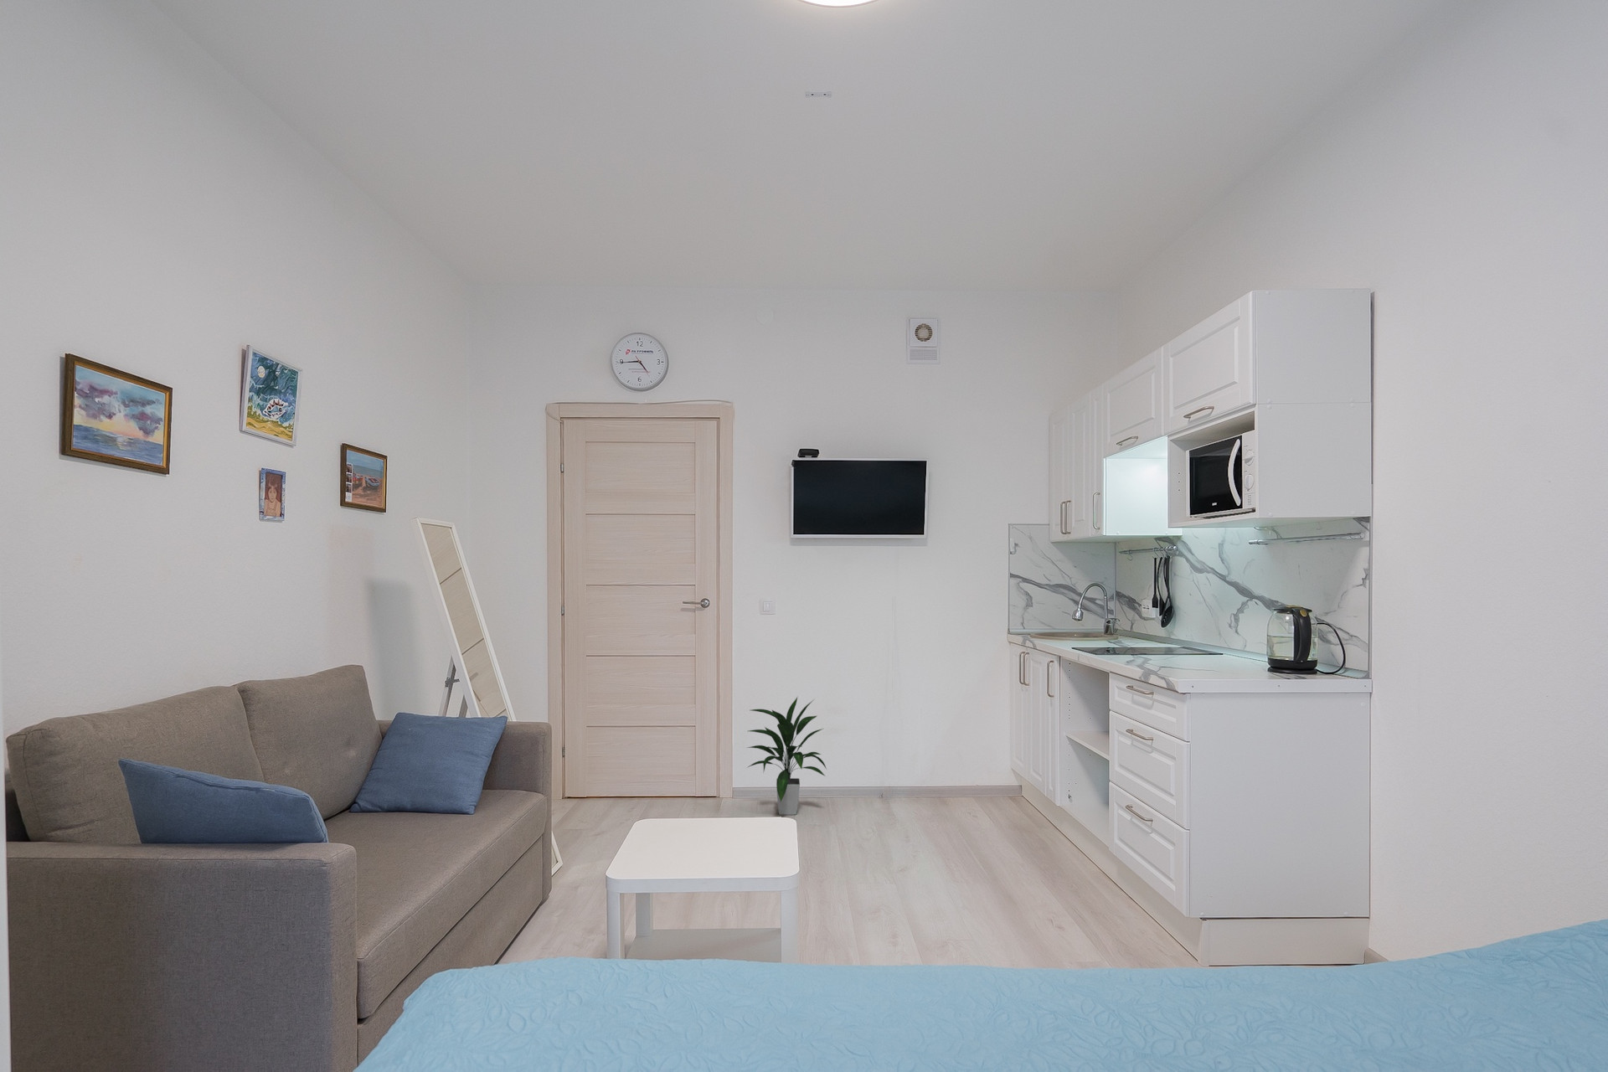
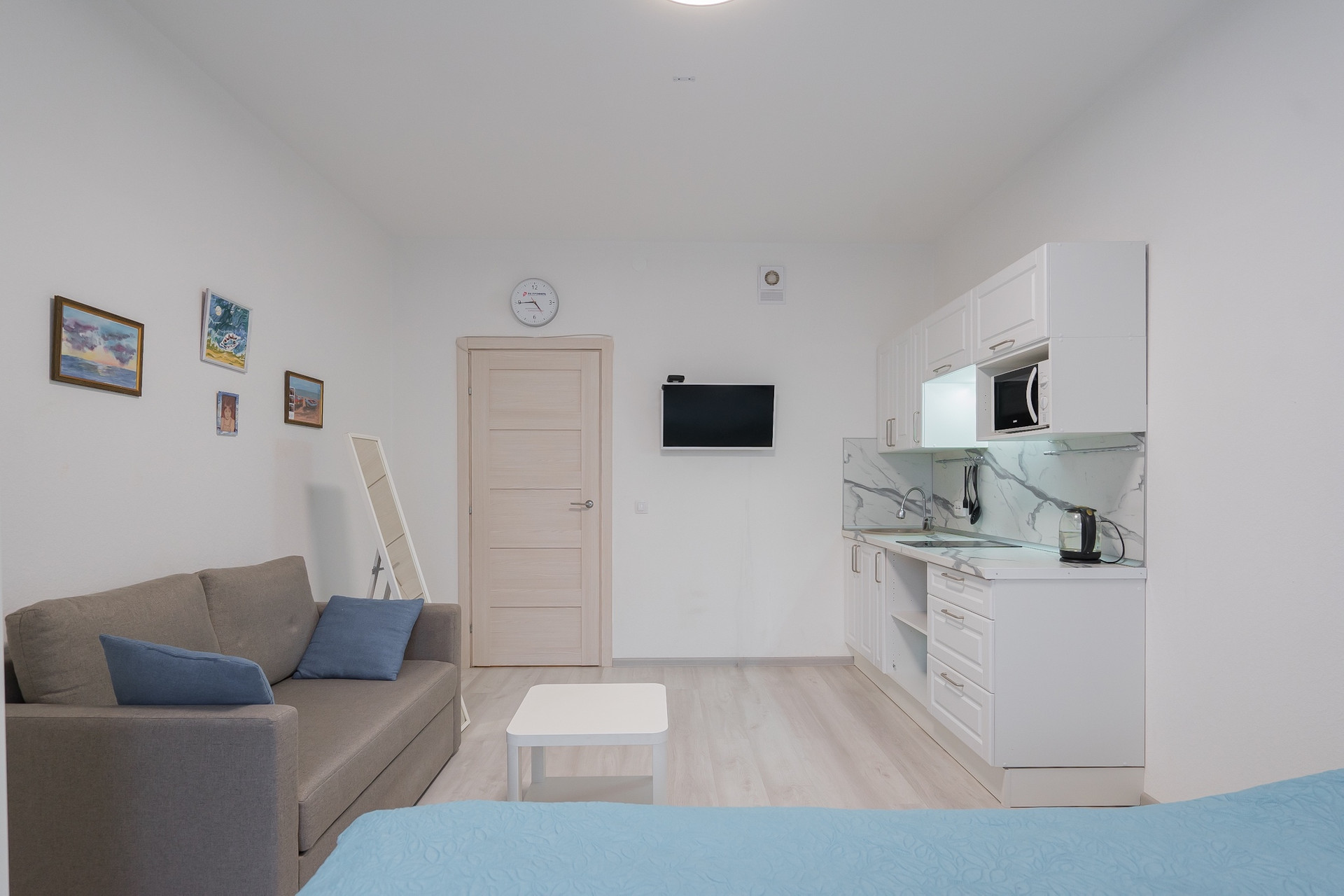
- indoor plant [747,695,828,816]
